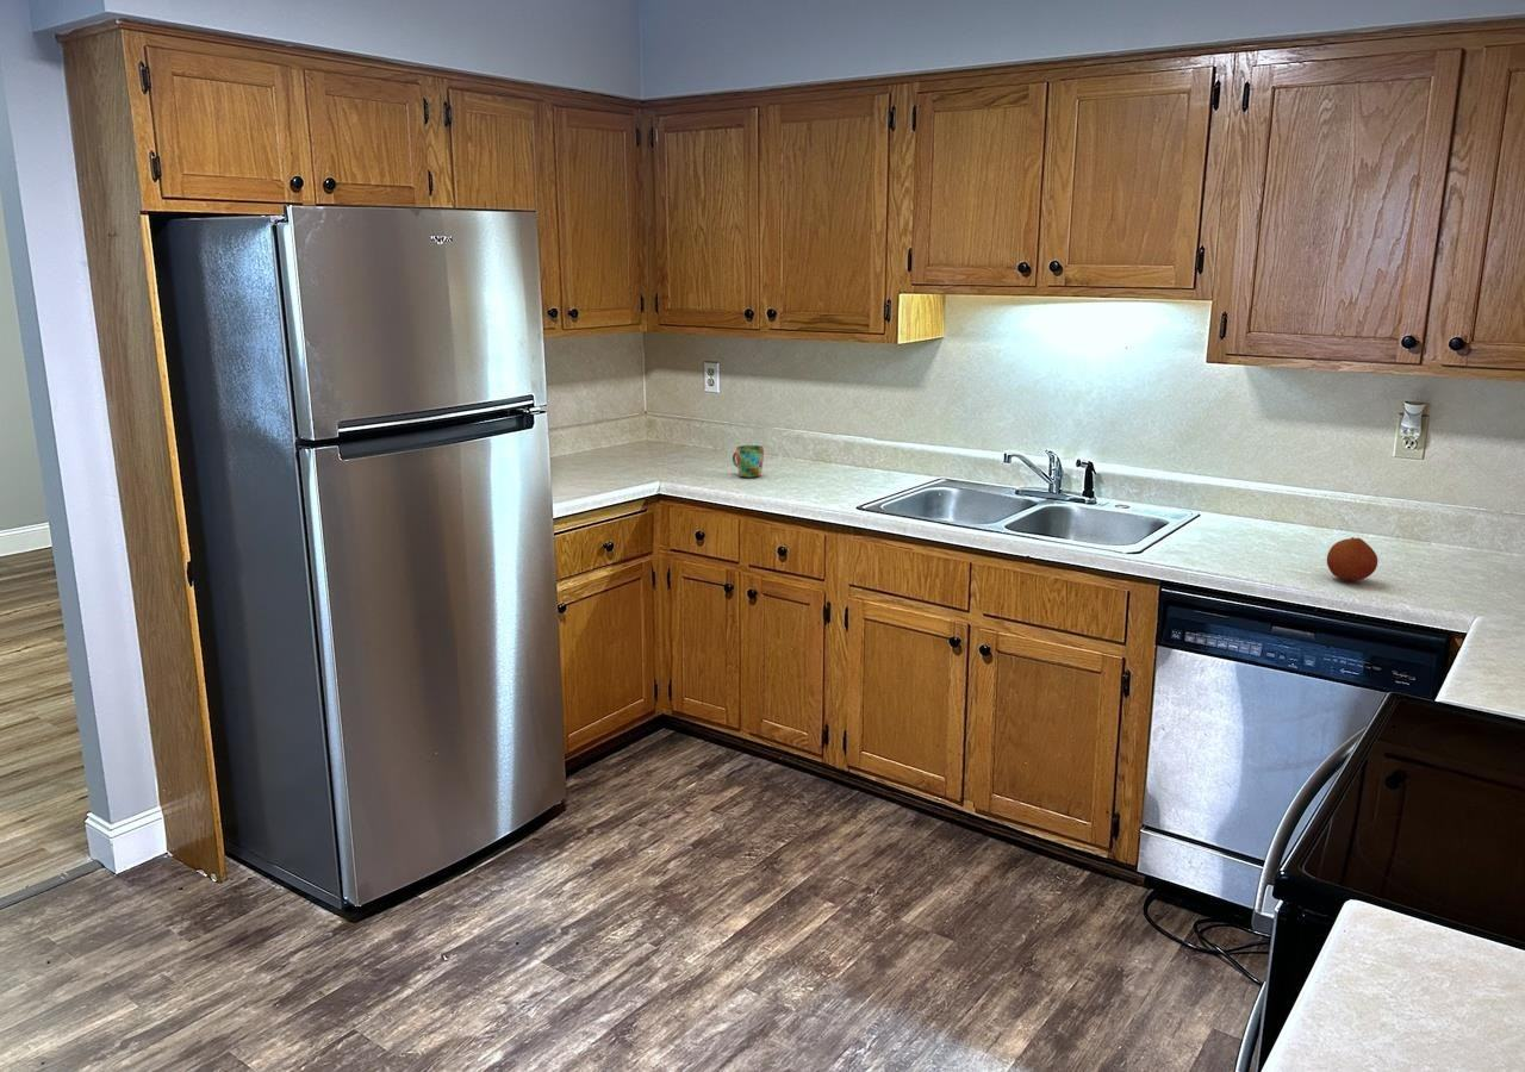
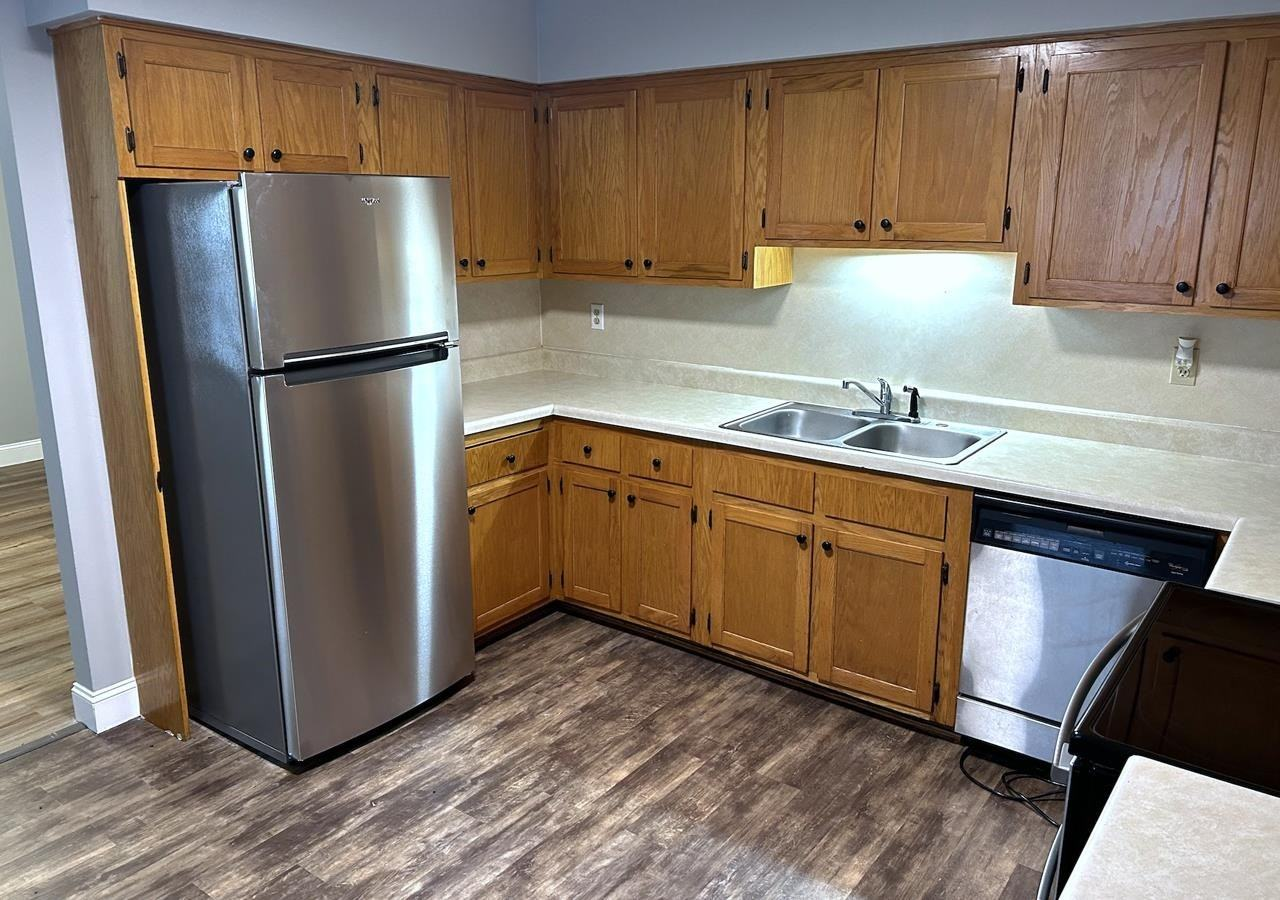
- fruit [1326,536,1378,582]
- mug [732,444,765,479]
